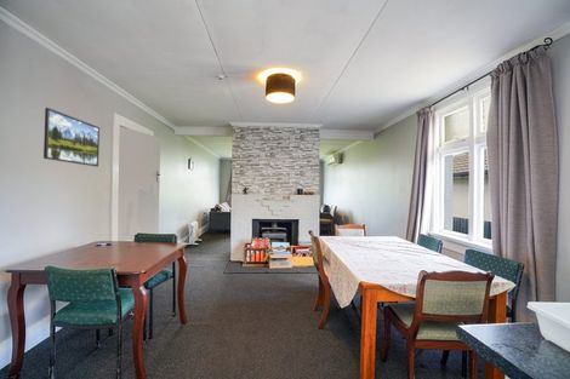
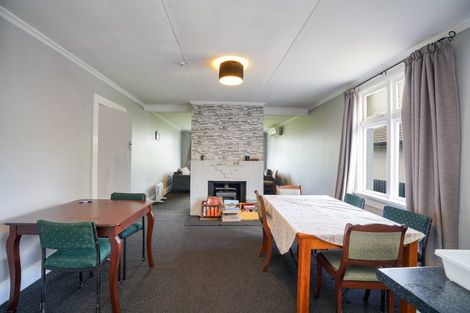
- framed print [42,107,101,168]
